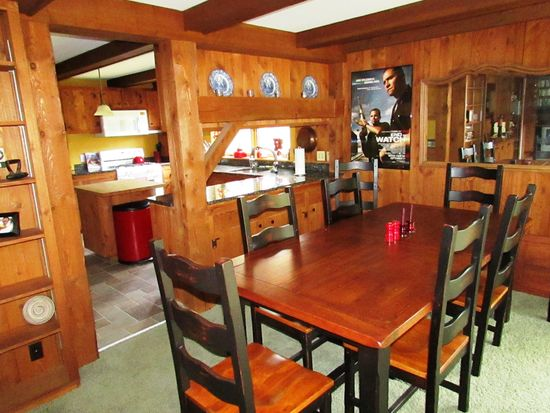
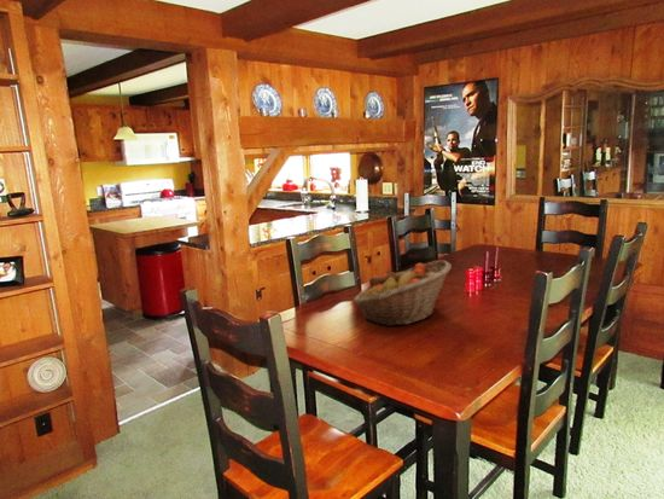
+ fruit basket [351,260,453,327]
